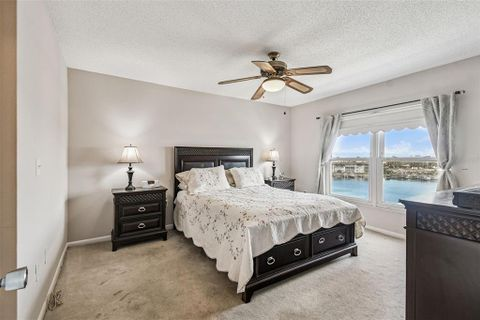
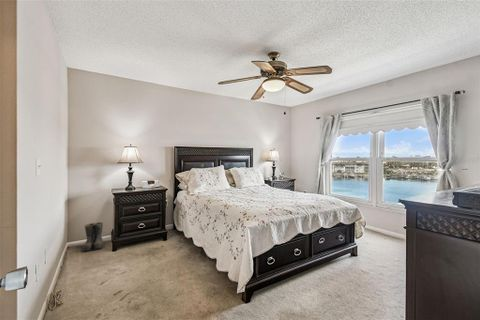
+ boots [82,221,104,253]
